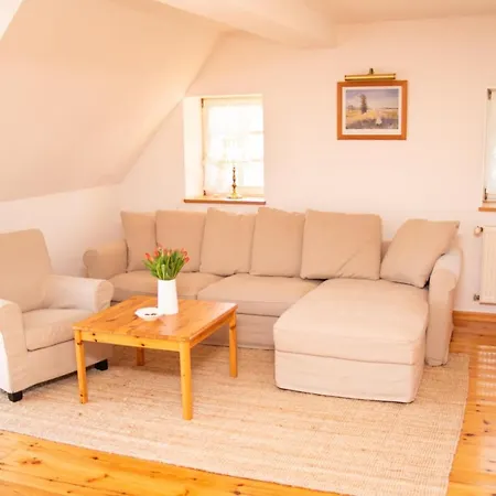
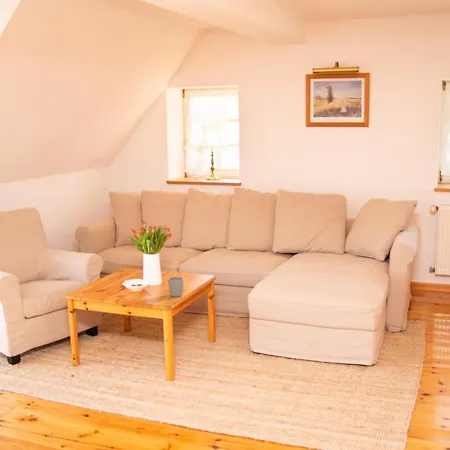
+ cup [167,276,185,298]
